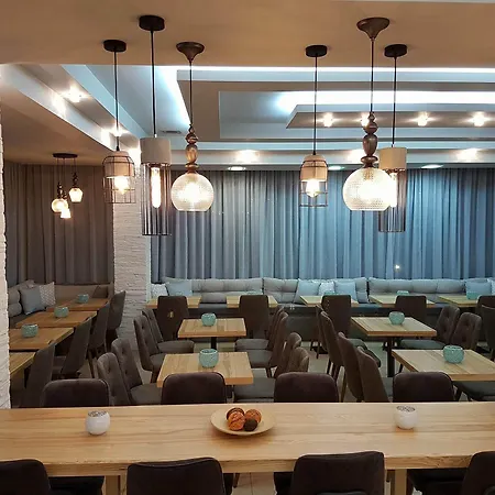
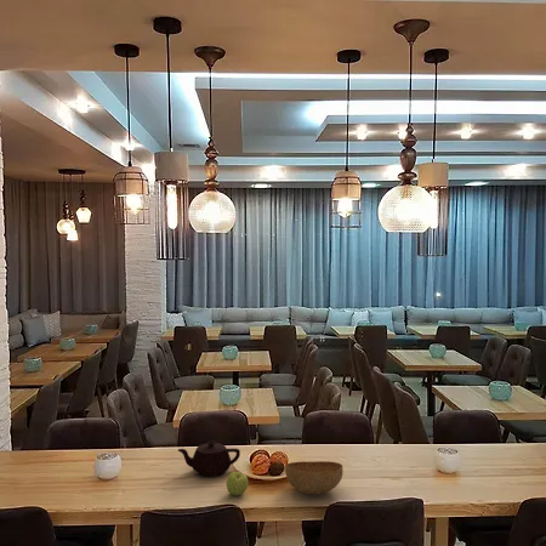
+ teapot [177,439,241,478]
+ bowl [284,460,345,495]
+ apple [226,471,249,496]
